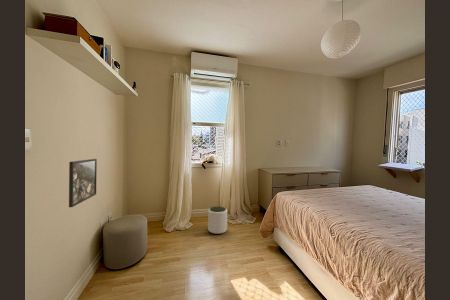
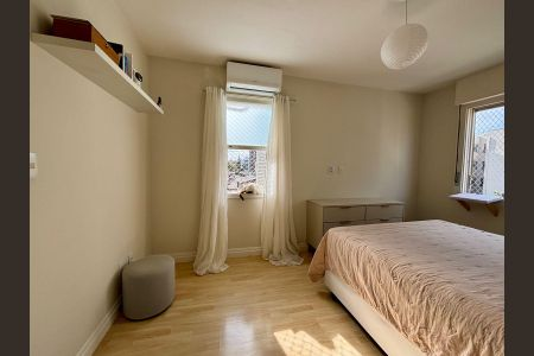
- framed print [68,158,98,208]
- plant pot [207,206,228,235]
